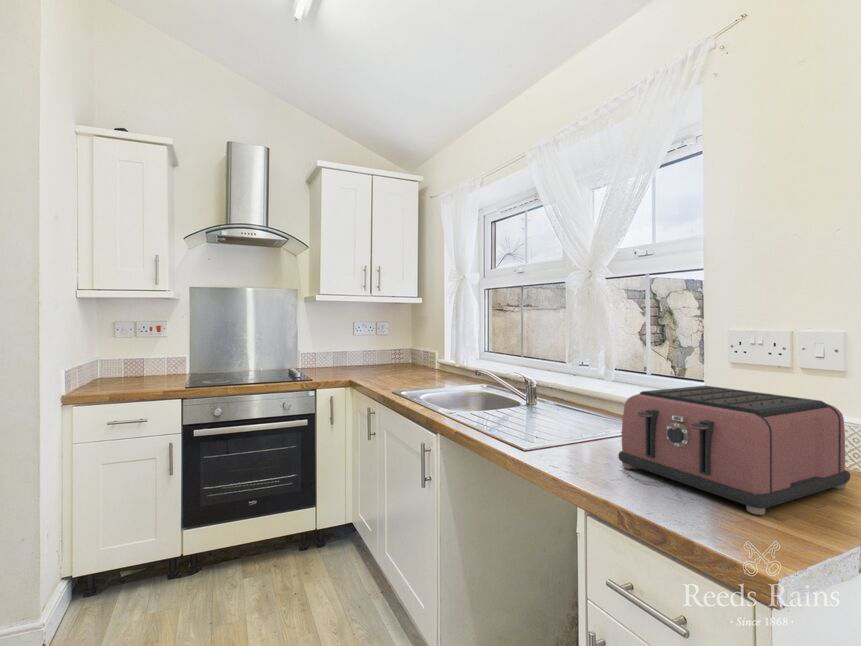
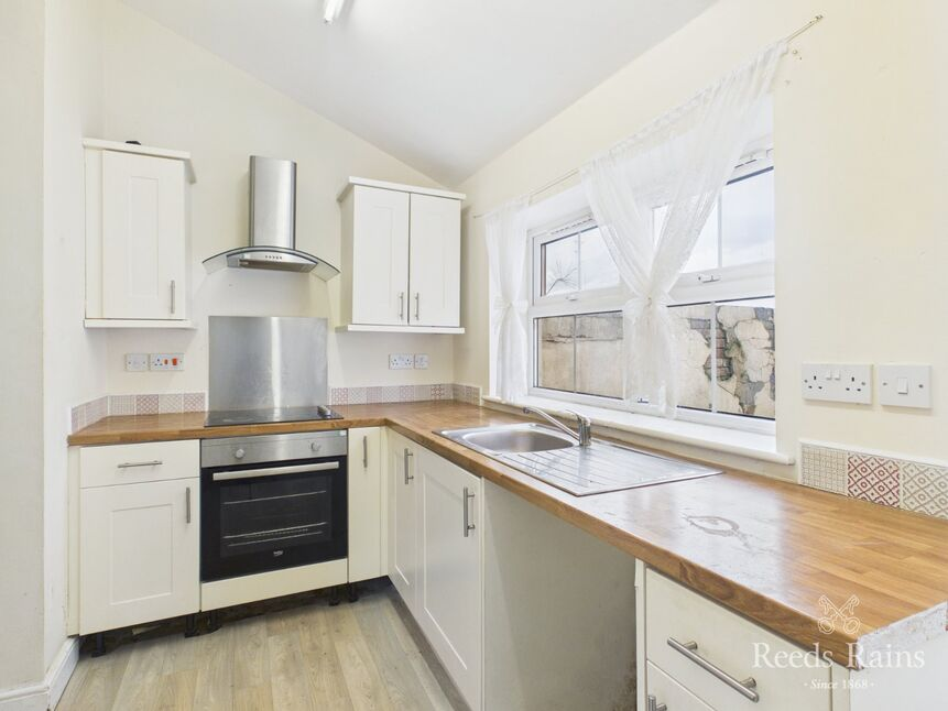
- toaster [617,385,851,516]
